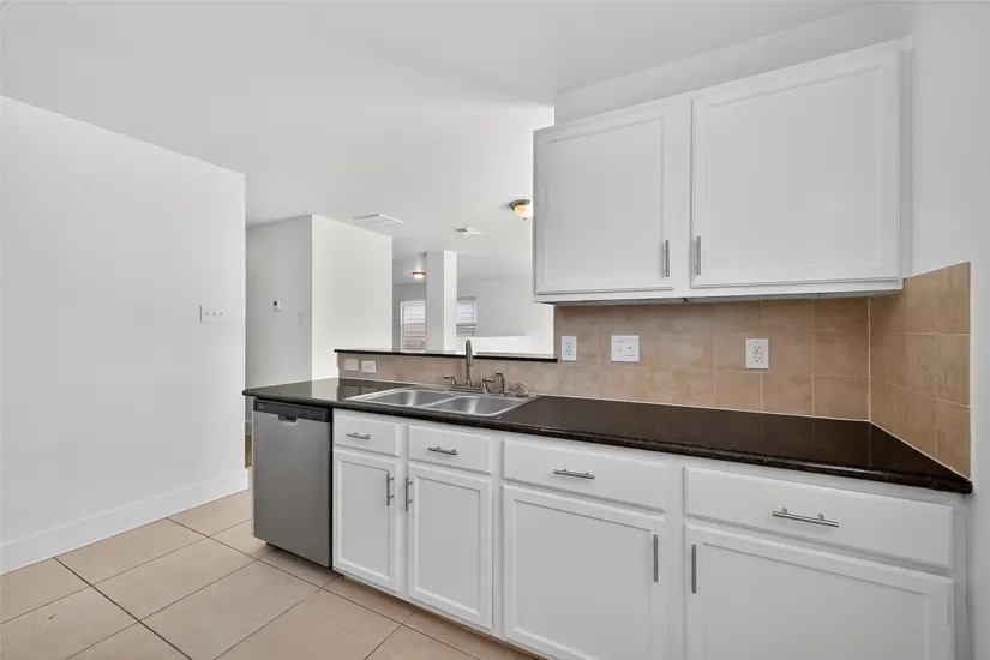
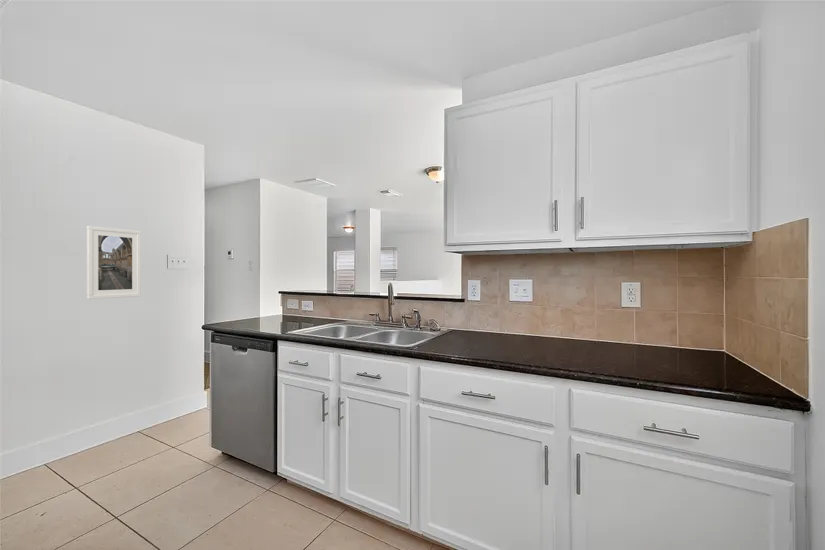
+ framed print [86,225,142,300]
